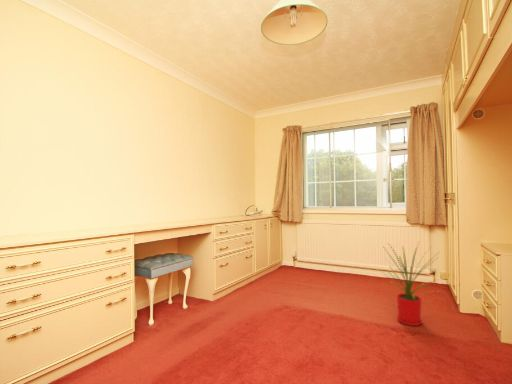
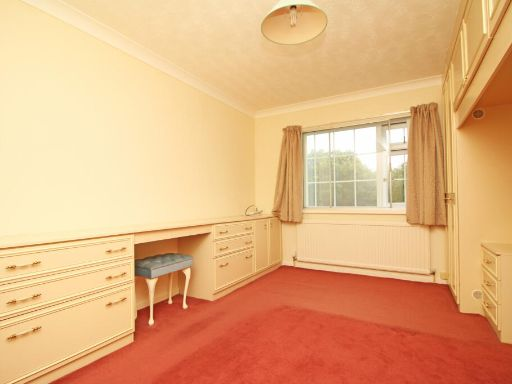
- house plant [378,240,444,327]
